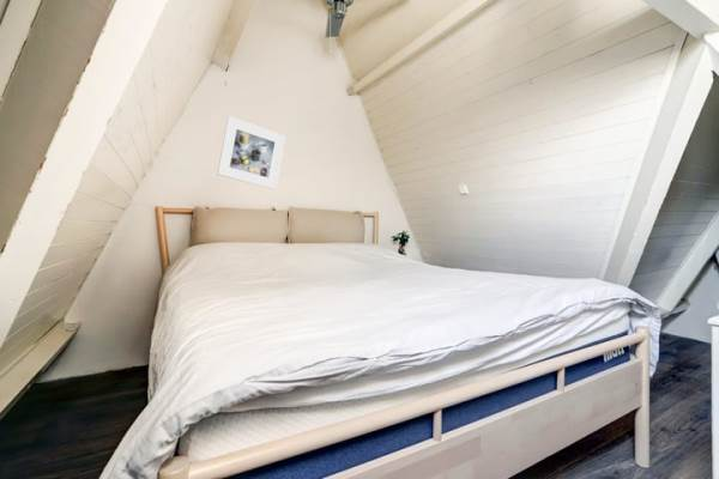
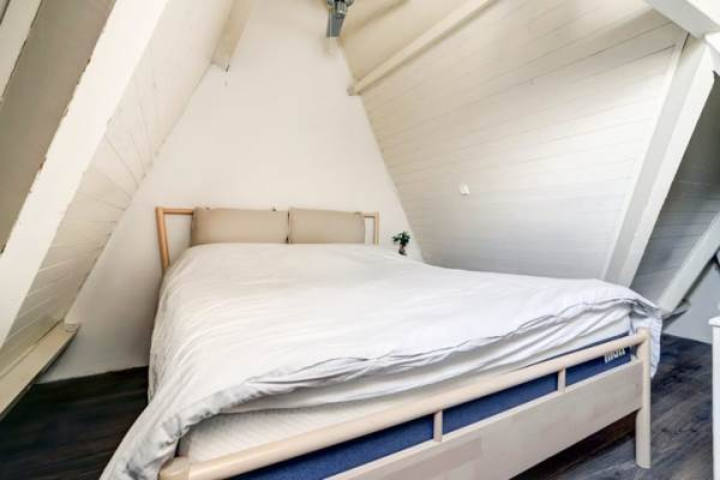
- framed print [216,115,286,190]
